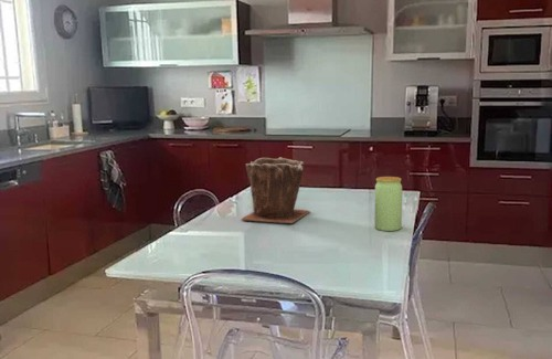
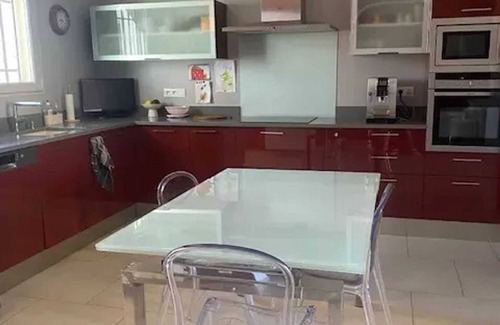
- plant pot [240,156,310,224]
- jar [374,176,403,232]
